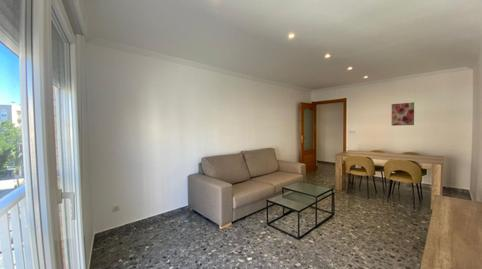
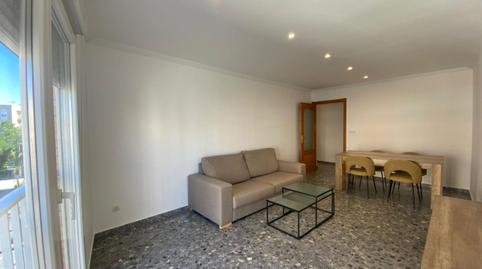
- wall art [391,101,415,127]
